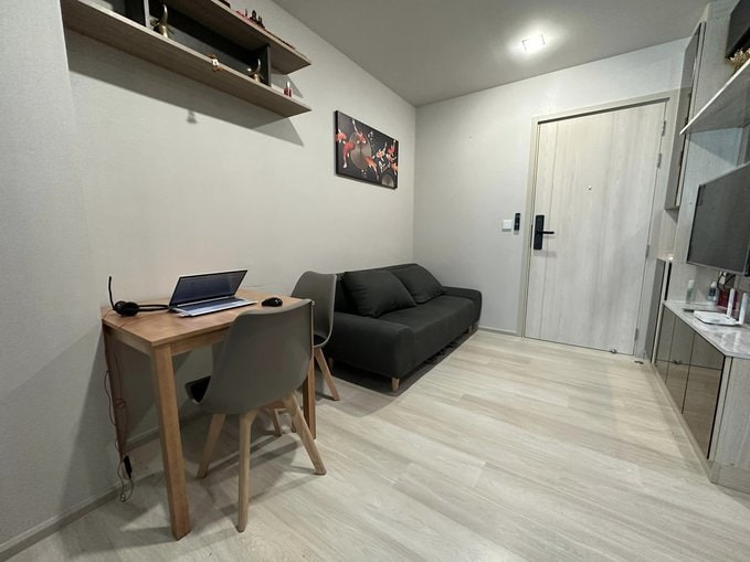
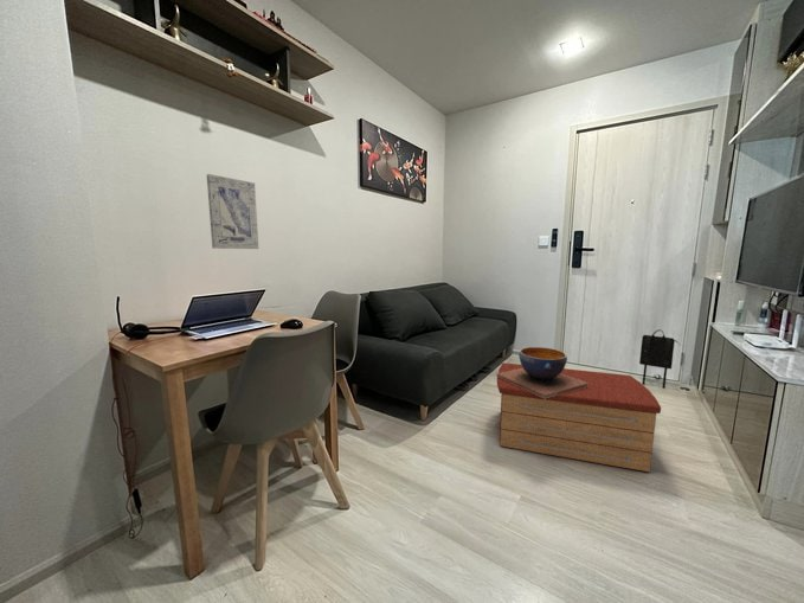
+ backpack [638,328,681,389]
+ decorative bowl [496,346,588,399]
+ wall art [206,173,259,250]
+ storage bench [496,361,662,473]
